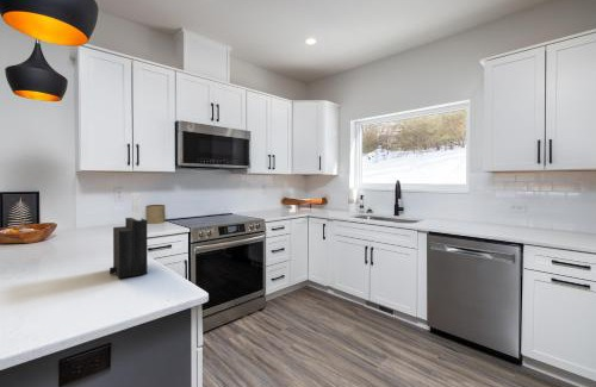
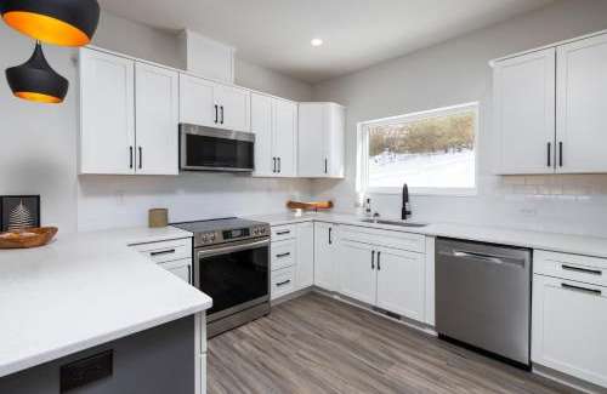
- knife block [108,192,149,280]
